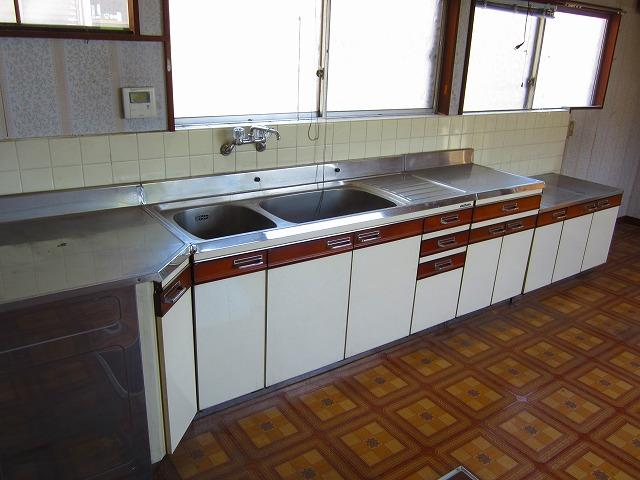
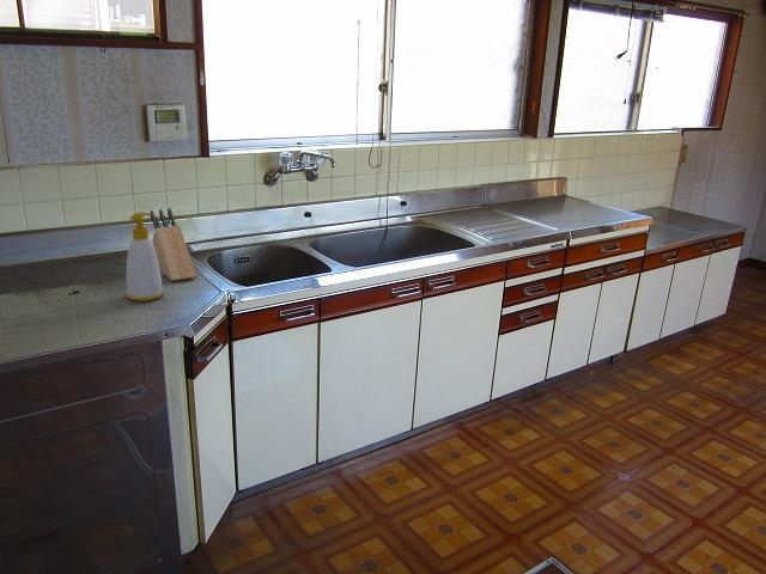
+ soap bottle [124,210,165,303]
+ knife block [150,207,197,282]
